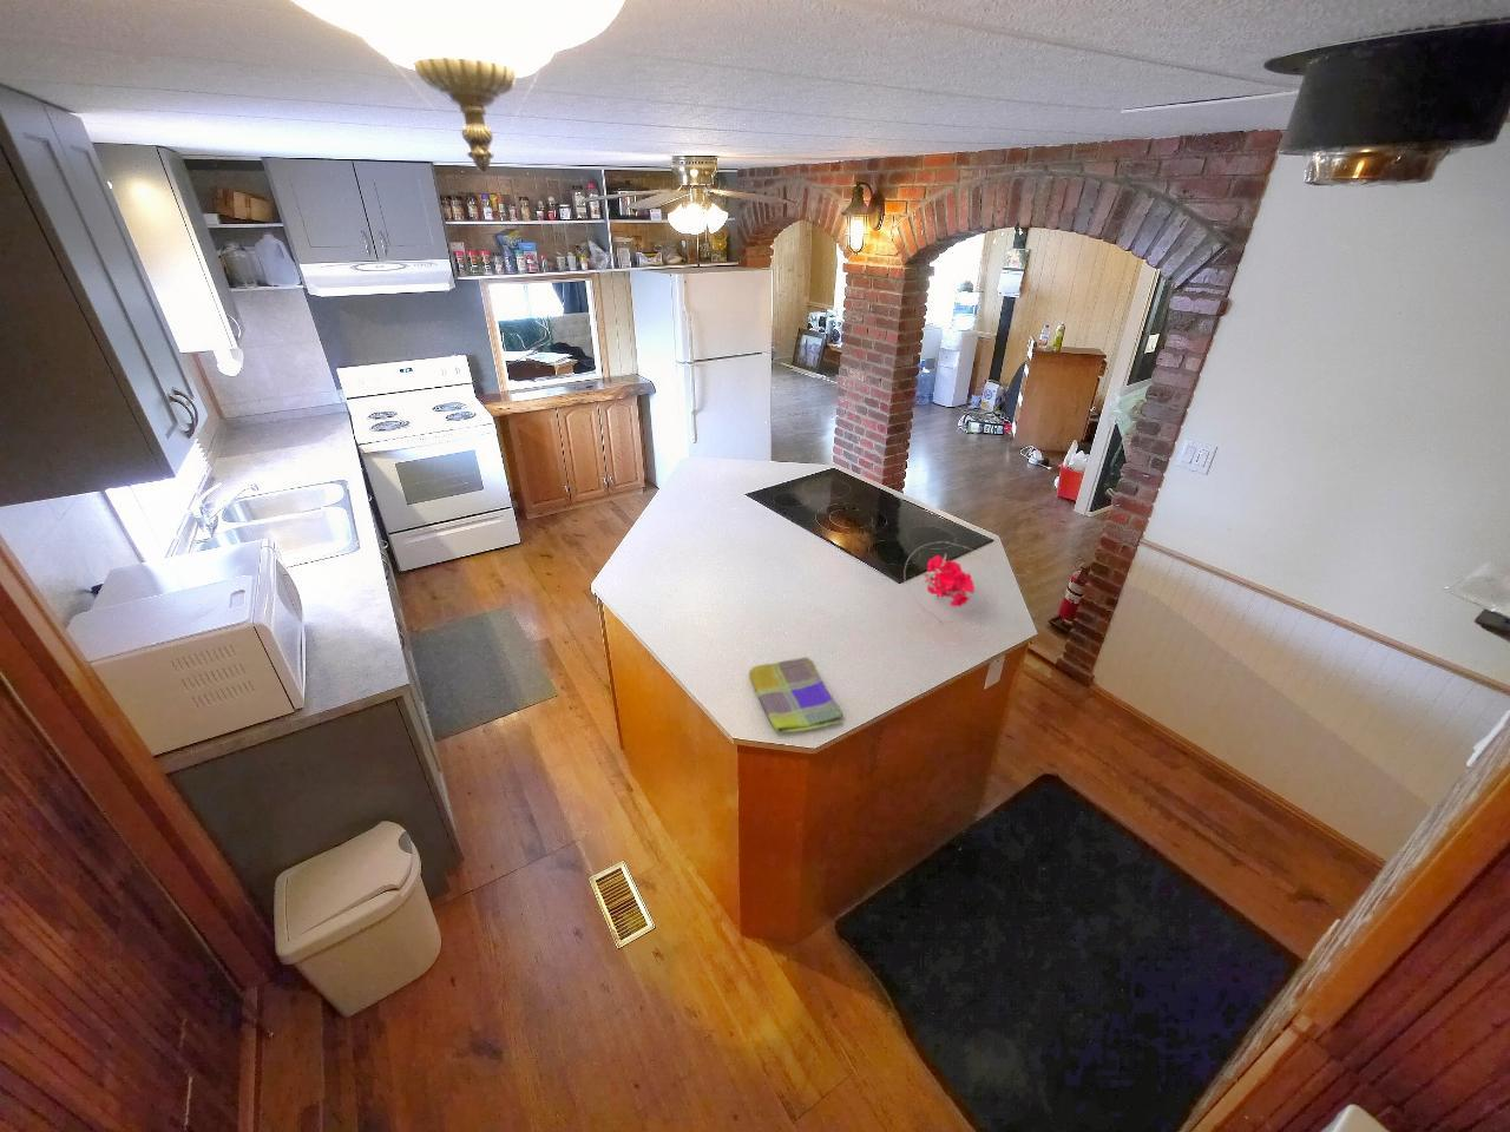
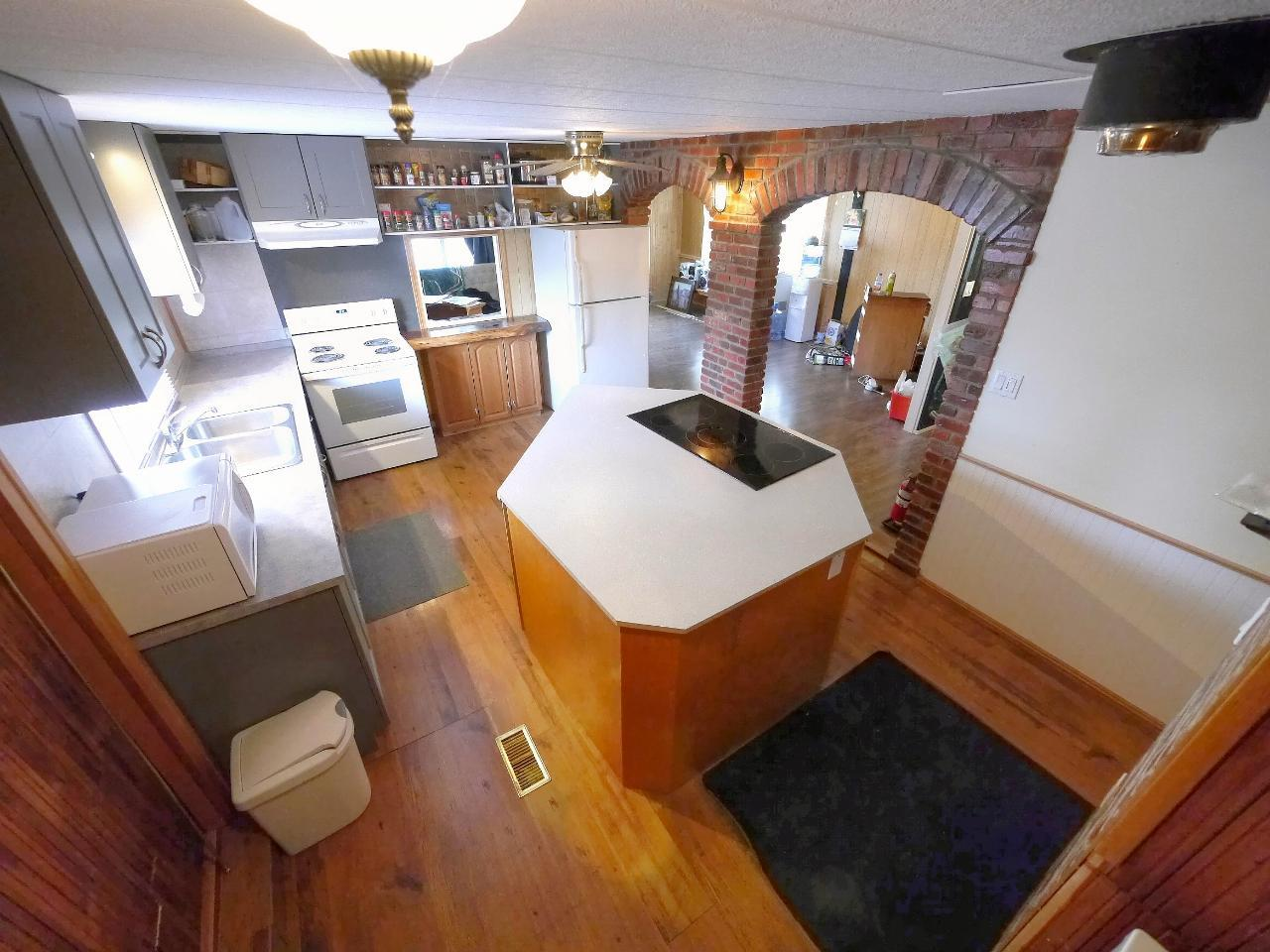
- dish towel [748,655,843,734]
- flower [902,540,999,625]
